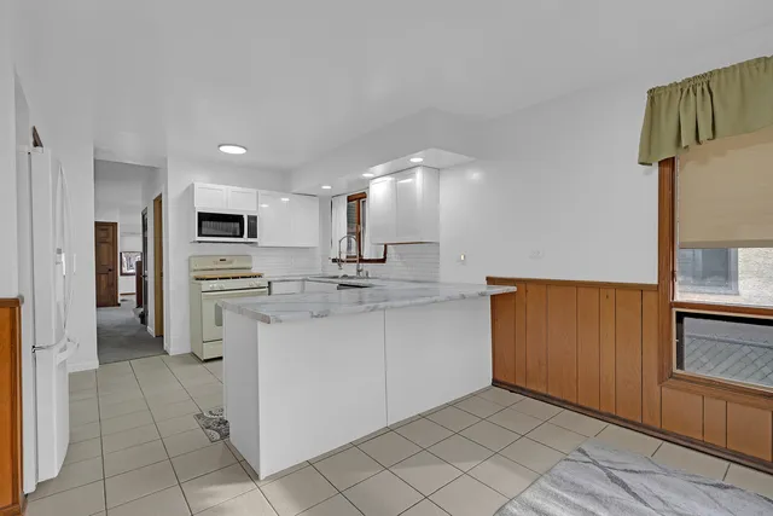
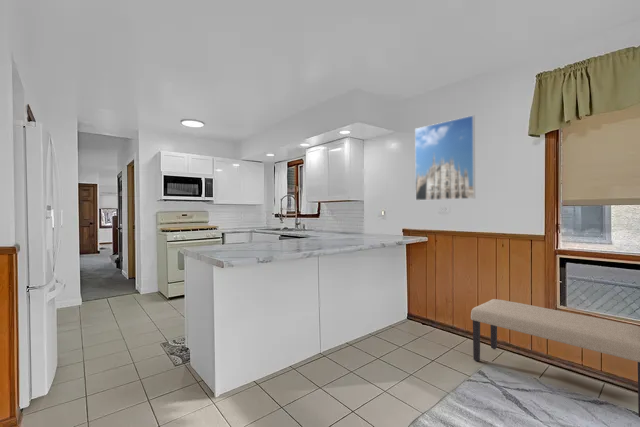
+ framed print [414,114,476,202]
+ bench [470,298,640,418]
